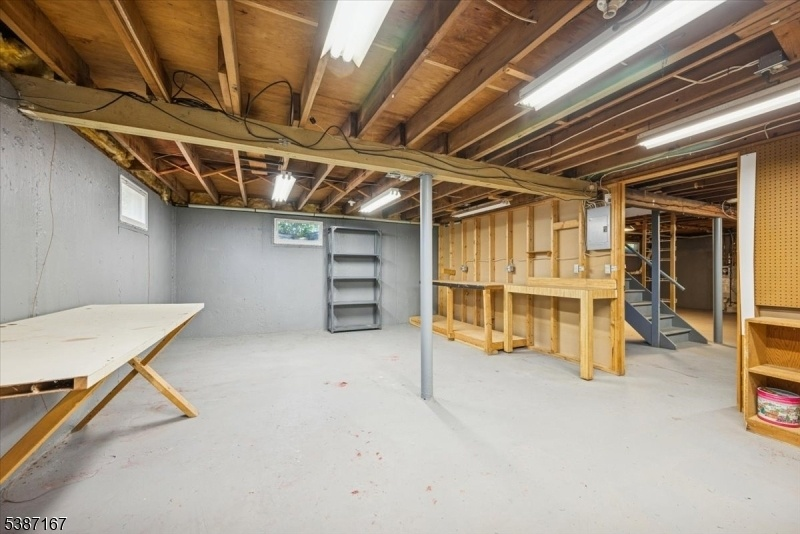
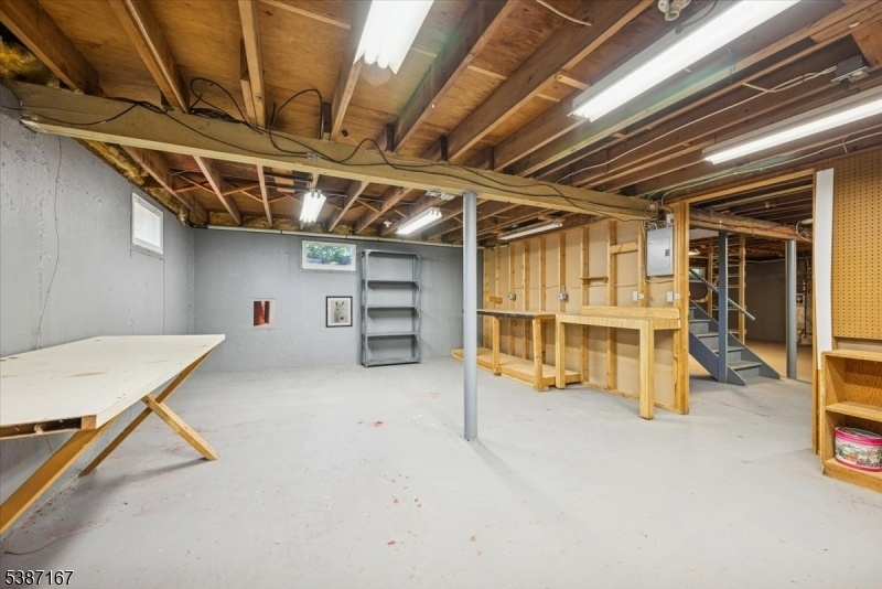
+ wall art [251,297,276,331]
+ wall art [324,294,354,329]
